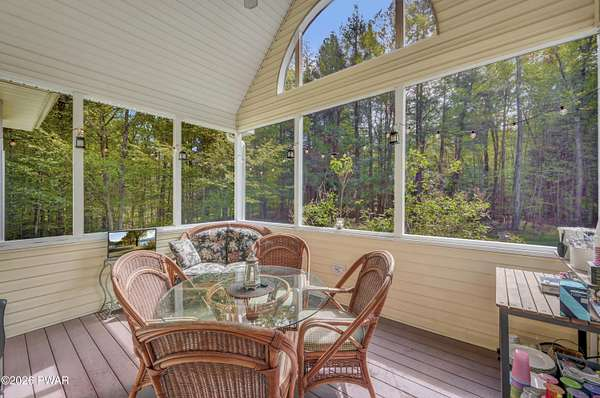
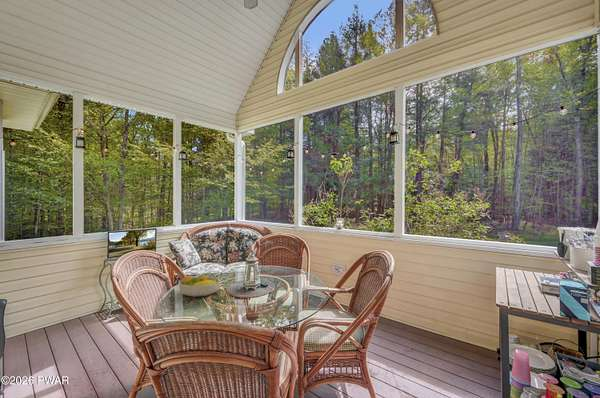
+ fruit bowl [178,274,221,298]
